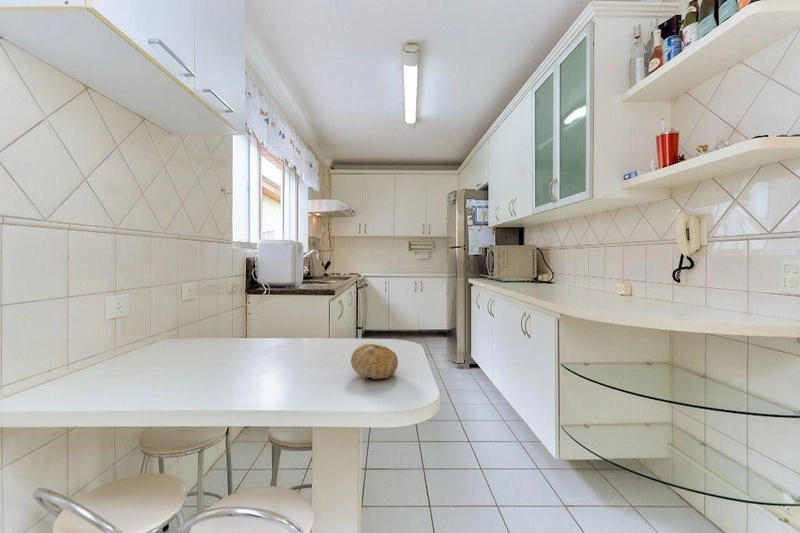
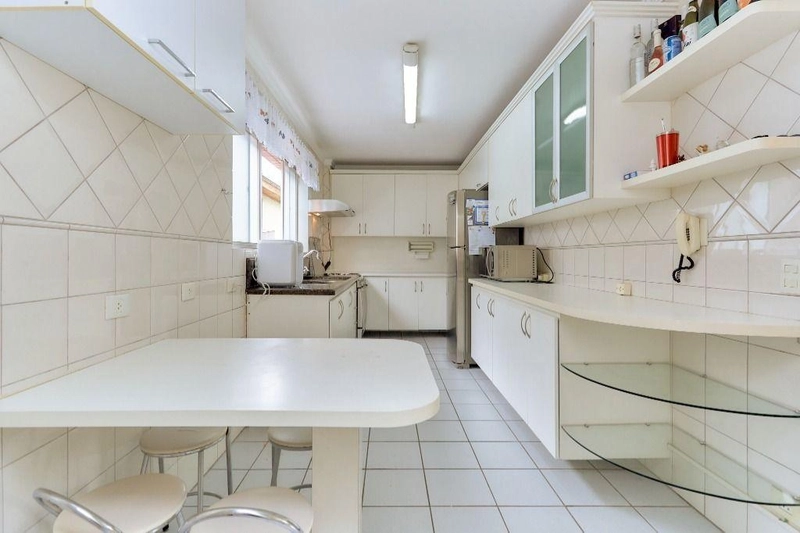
- fruit [350,343,399,380]
